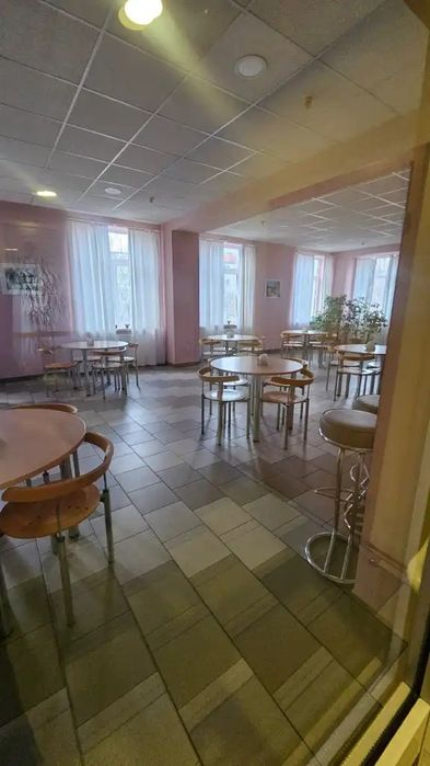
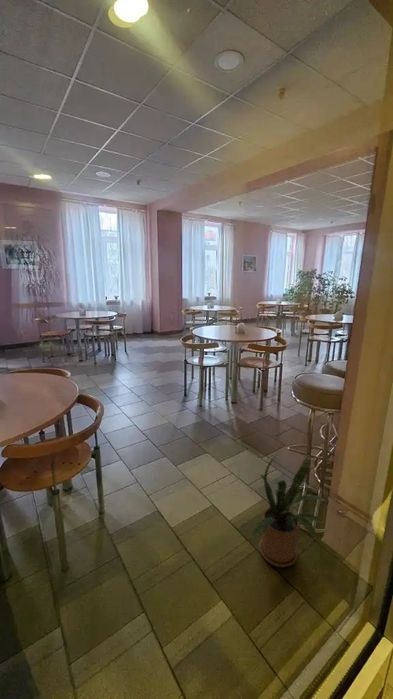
+ house plant [251,450,333,568]
